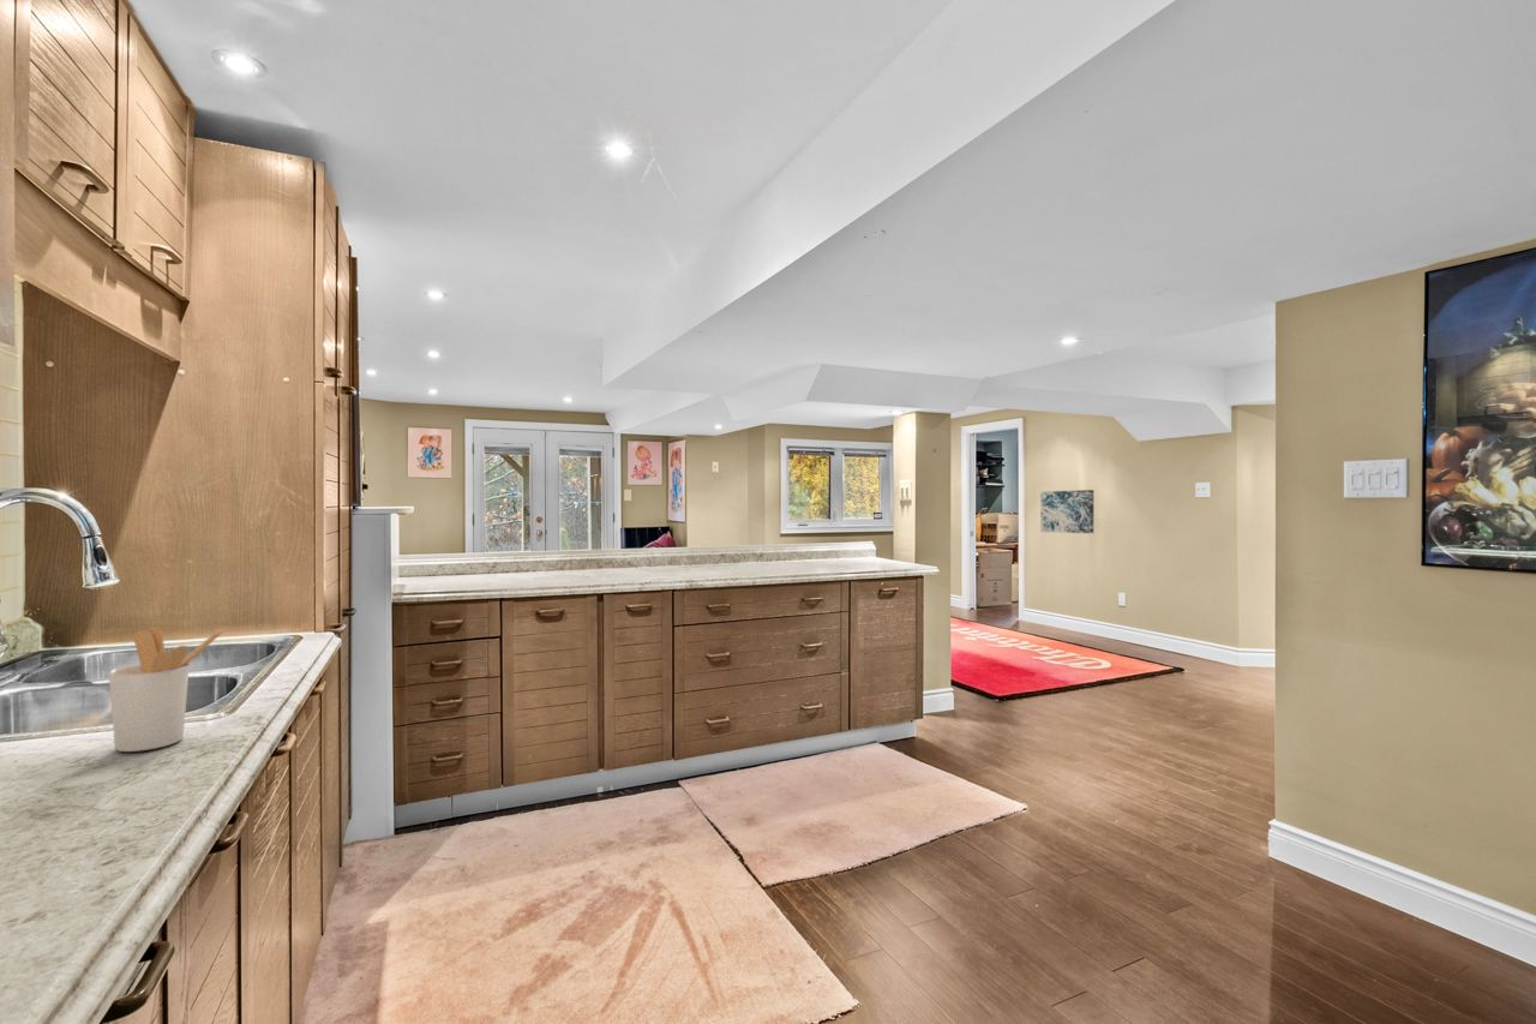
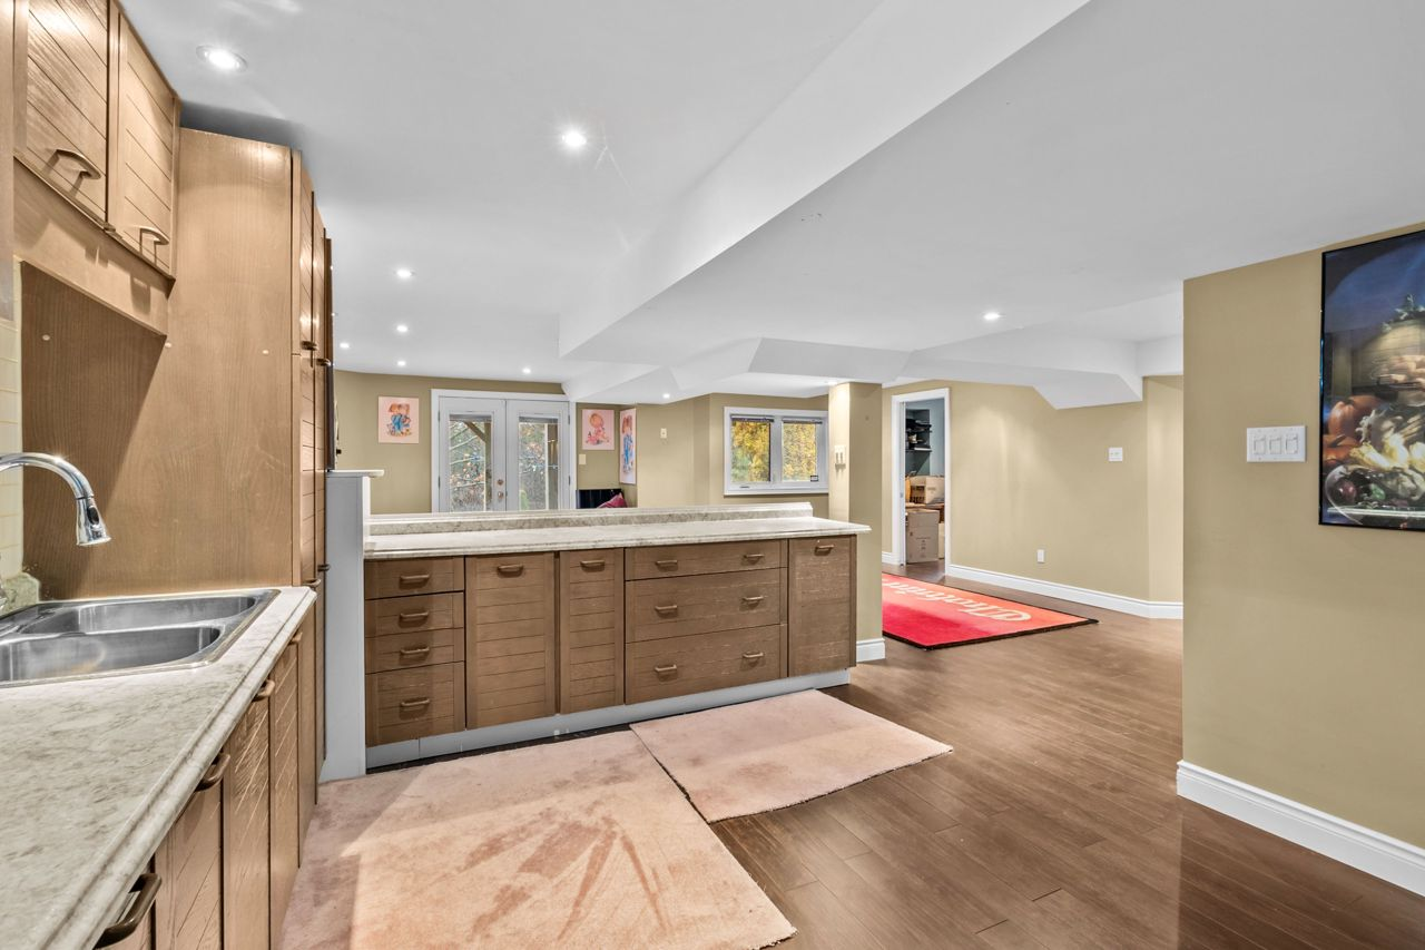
- utensil holder [108,625,224,753]
- wall art [1039,489,1094,534]
